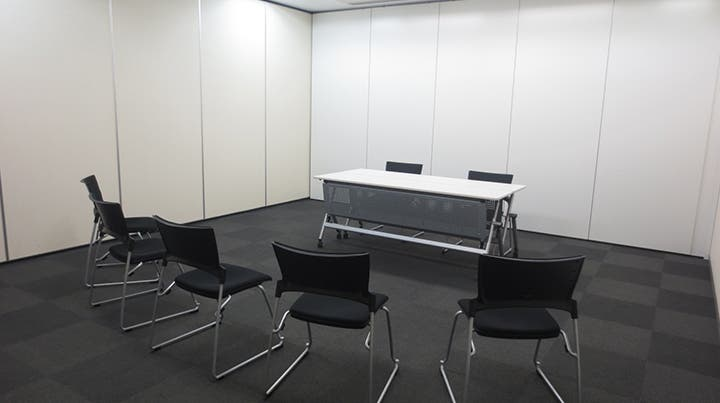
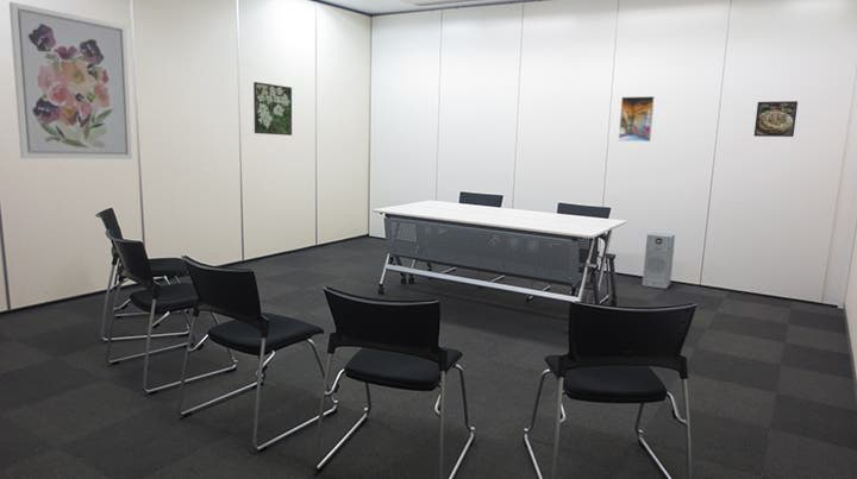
+ wall art [8,1,133,160]
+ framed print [618,95,656,143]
+ air purifier [640,232,676,290]
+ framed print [753,100,799,138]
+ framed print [252,81,293,137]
